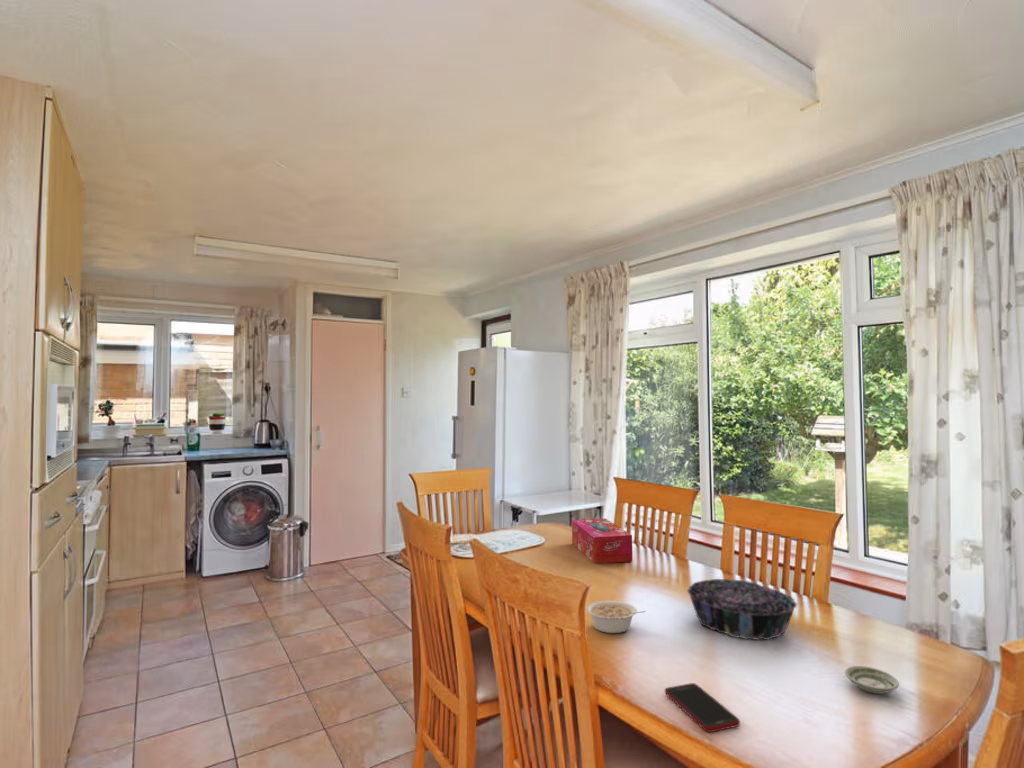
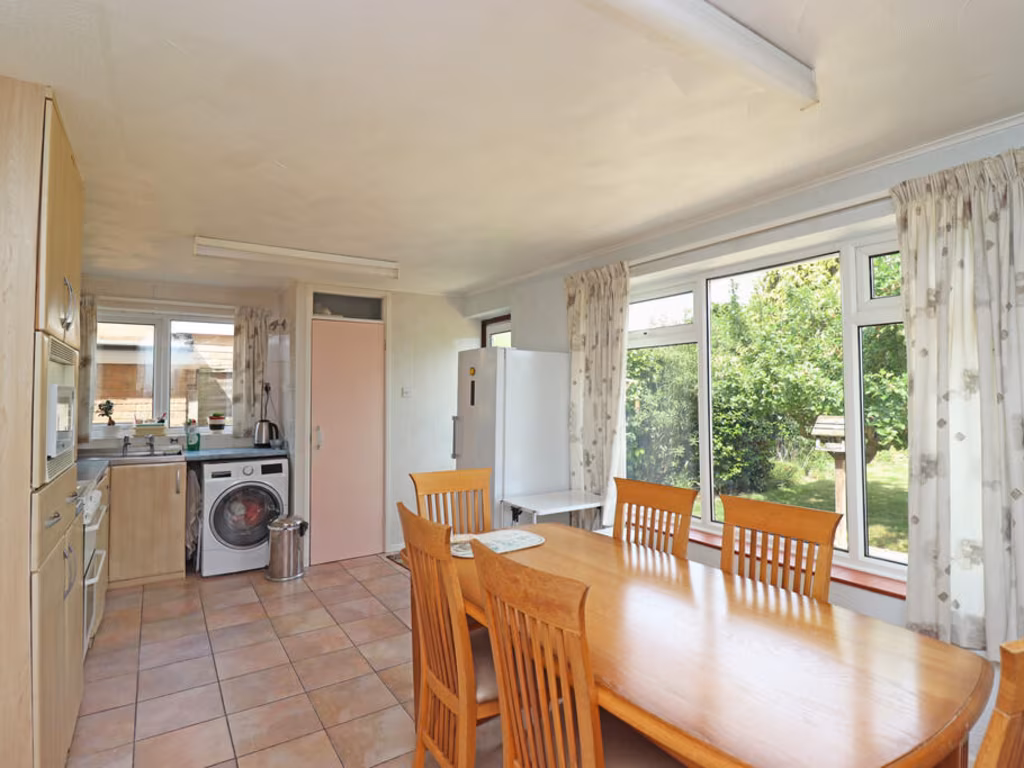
- cell phone [664,682,741,733]
- tissue box [571,517,633,565]
- saucer [844,665,900,695]
- legume [585,600,647,634]
- decorative bowl [686,578,798,641]
